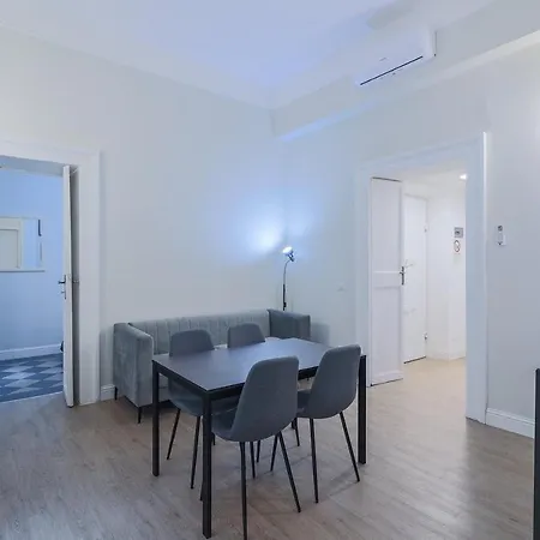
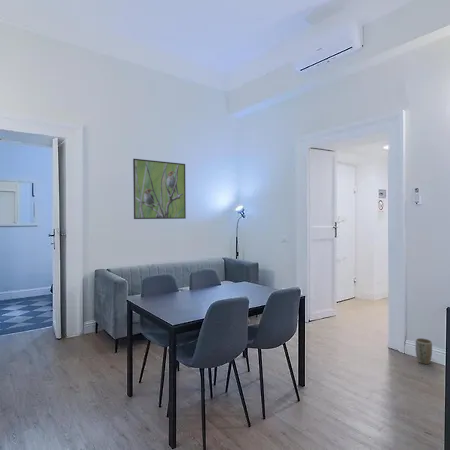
+ plant pot [415,337,433,365]
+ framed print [132,158,187,220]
